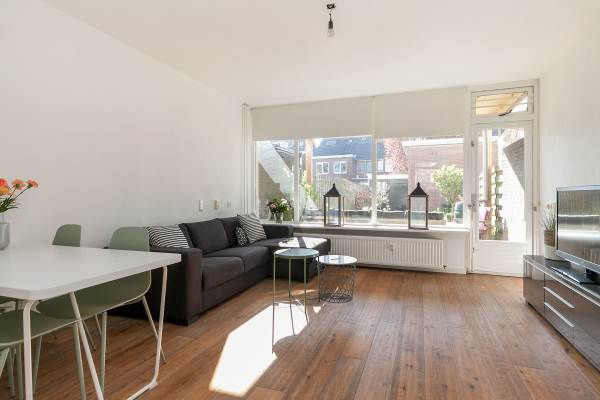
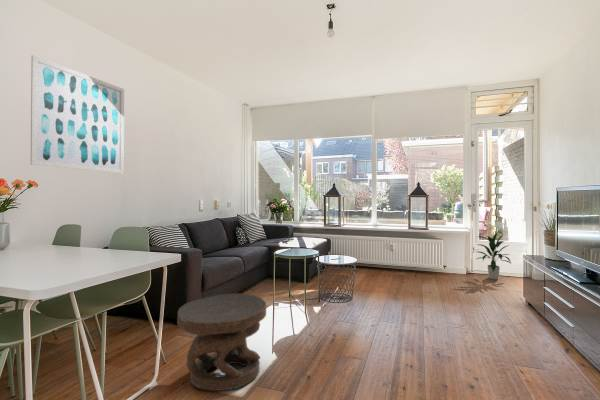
+ indoor plant [475,232,512,281]
+ carved stool [176,292,267,392]
+ wall art [30,54,125,174]
